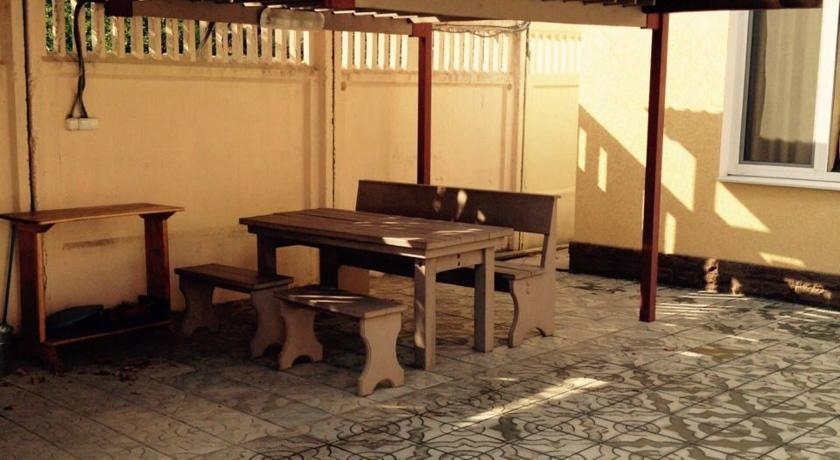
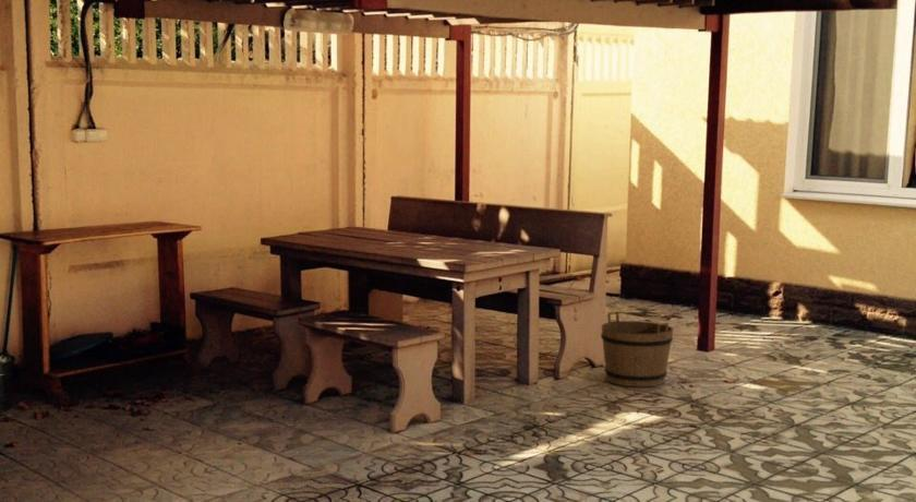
+ bucket [600,311,674,387]
